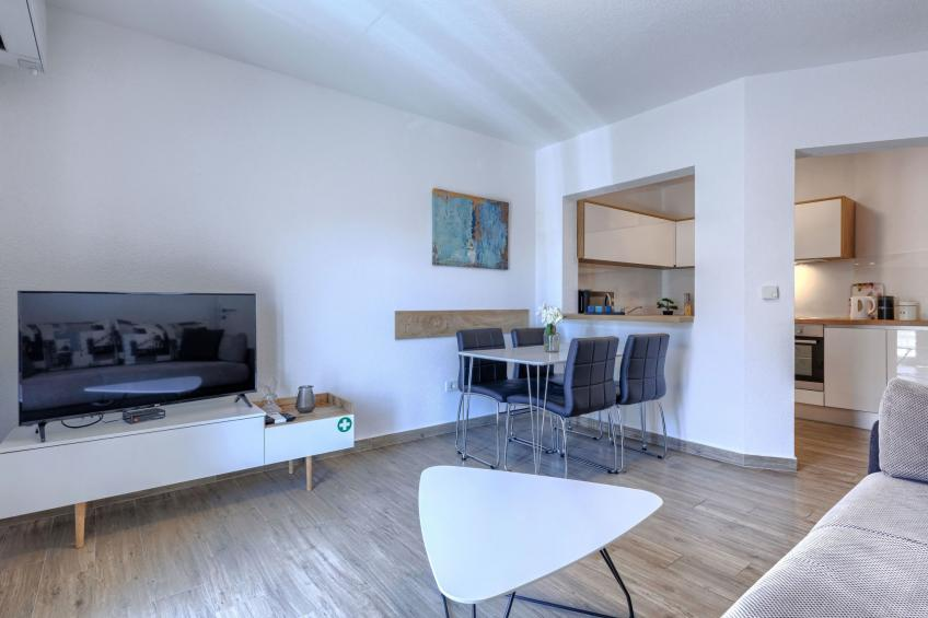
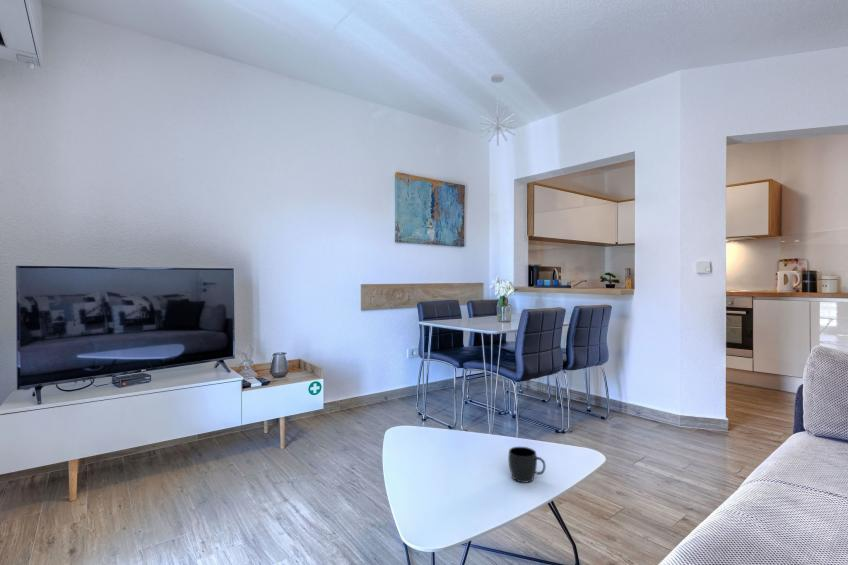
+ pendant light [479,73,517,147]
+ mug [507,446,547,484]
